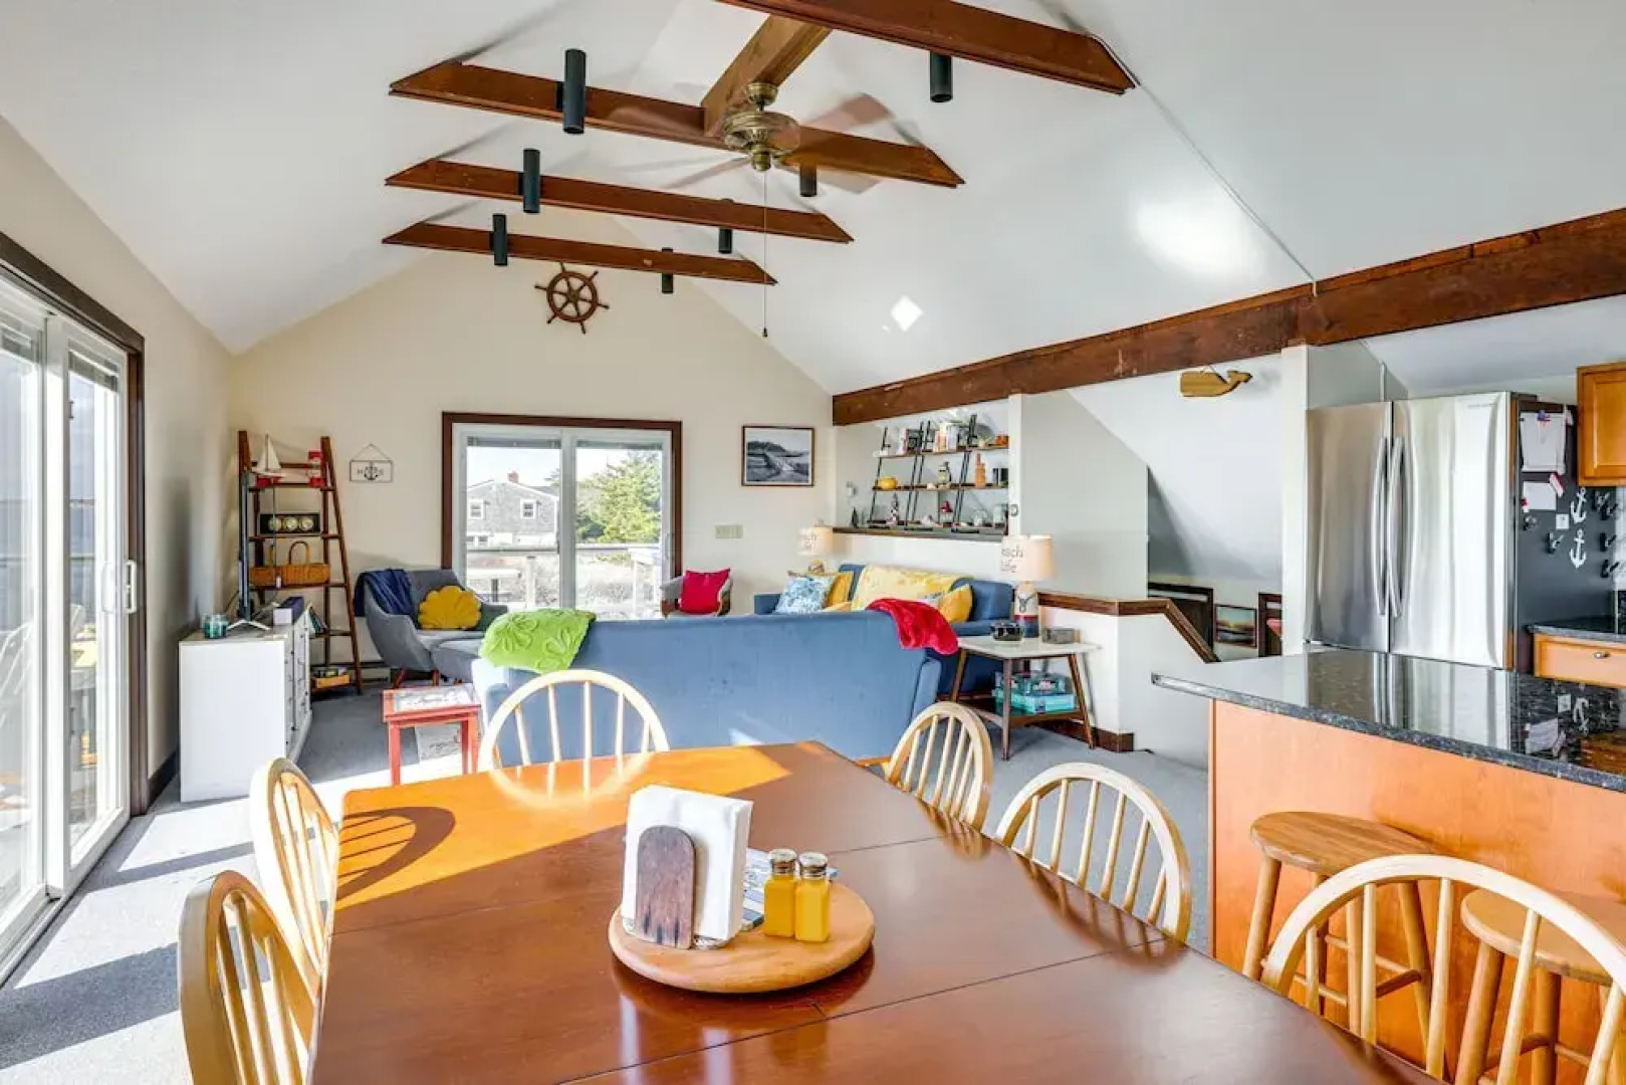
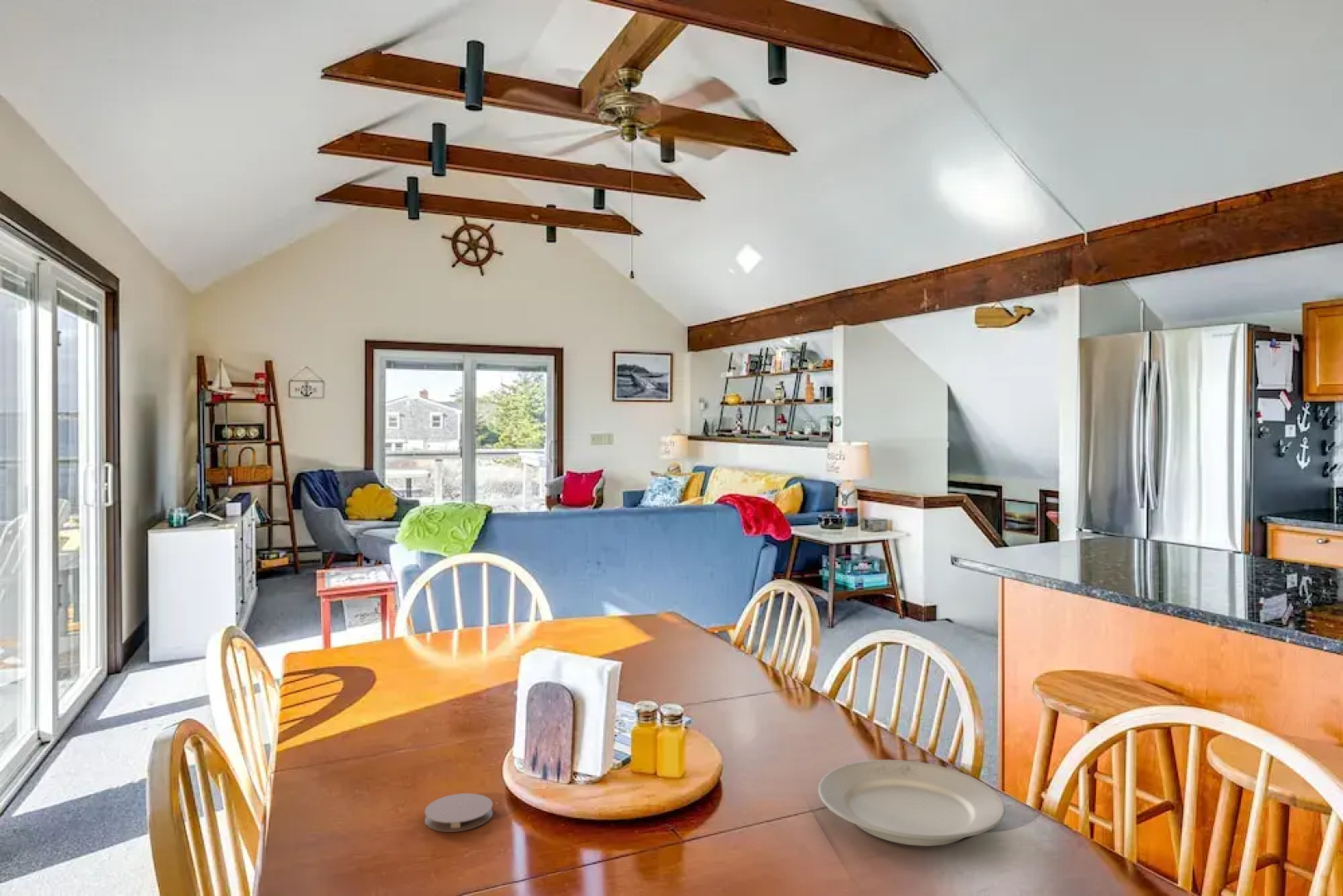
+ plate [817,759,1006,847]
+ coaster [424,792,494,833]
